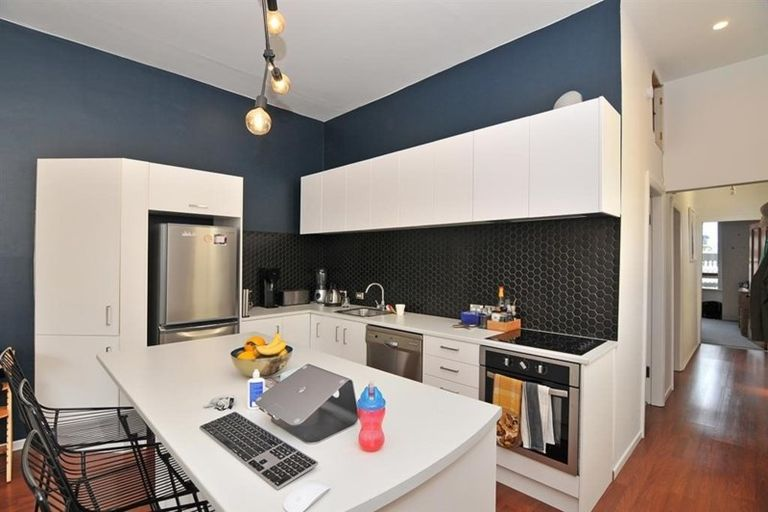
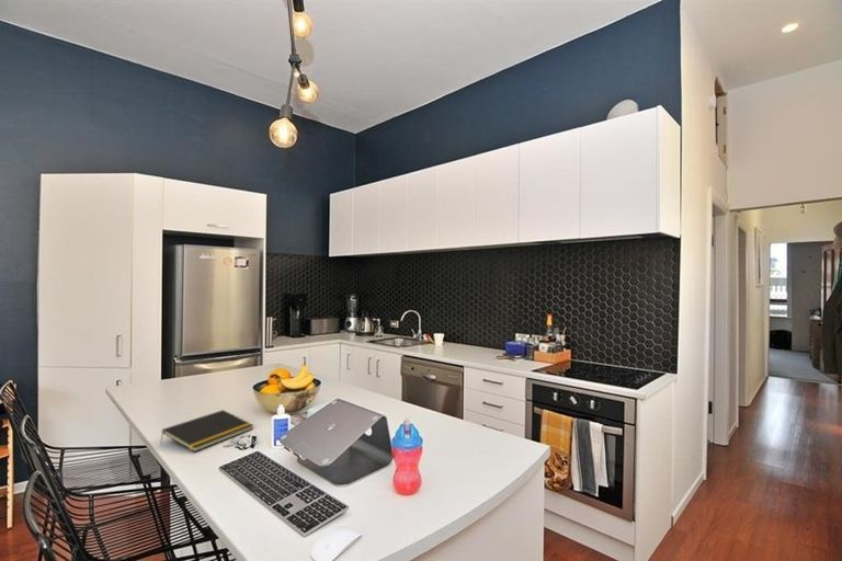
+ notepad [159,409,254,453]
